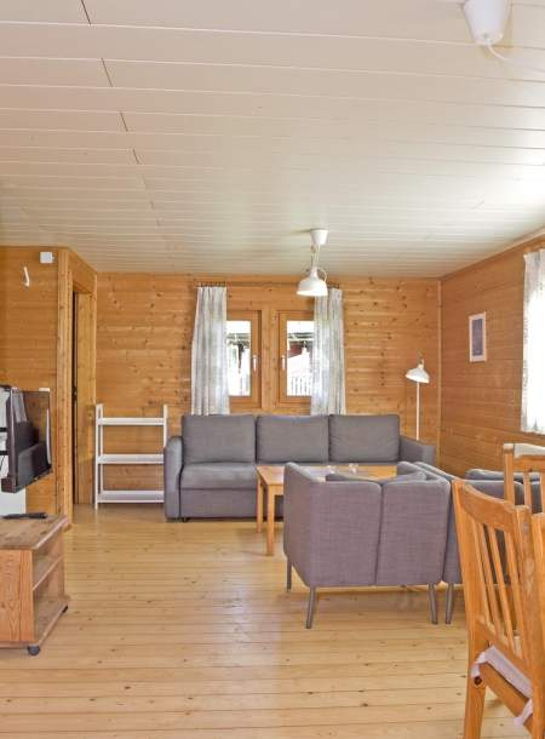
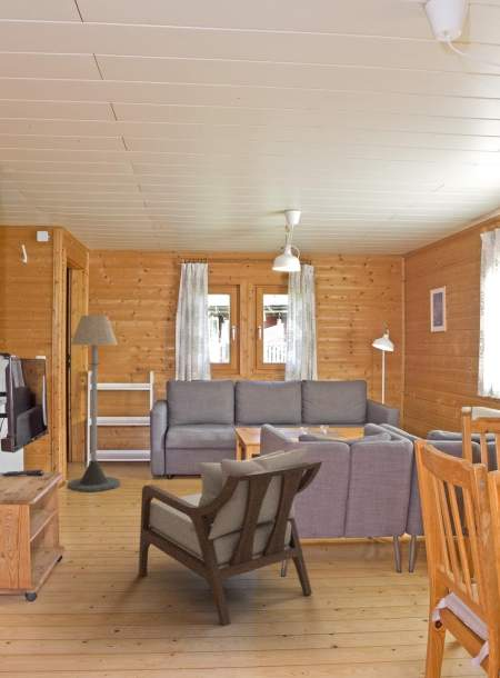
+ floor lamp [66,315,121,492]
+ armchair [138,446,323,627]
